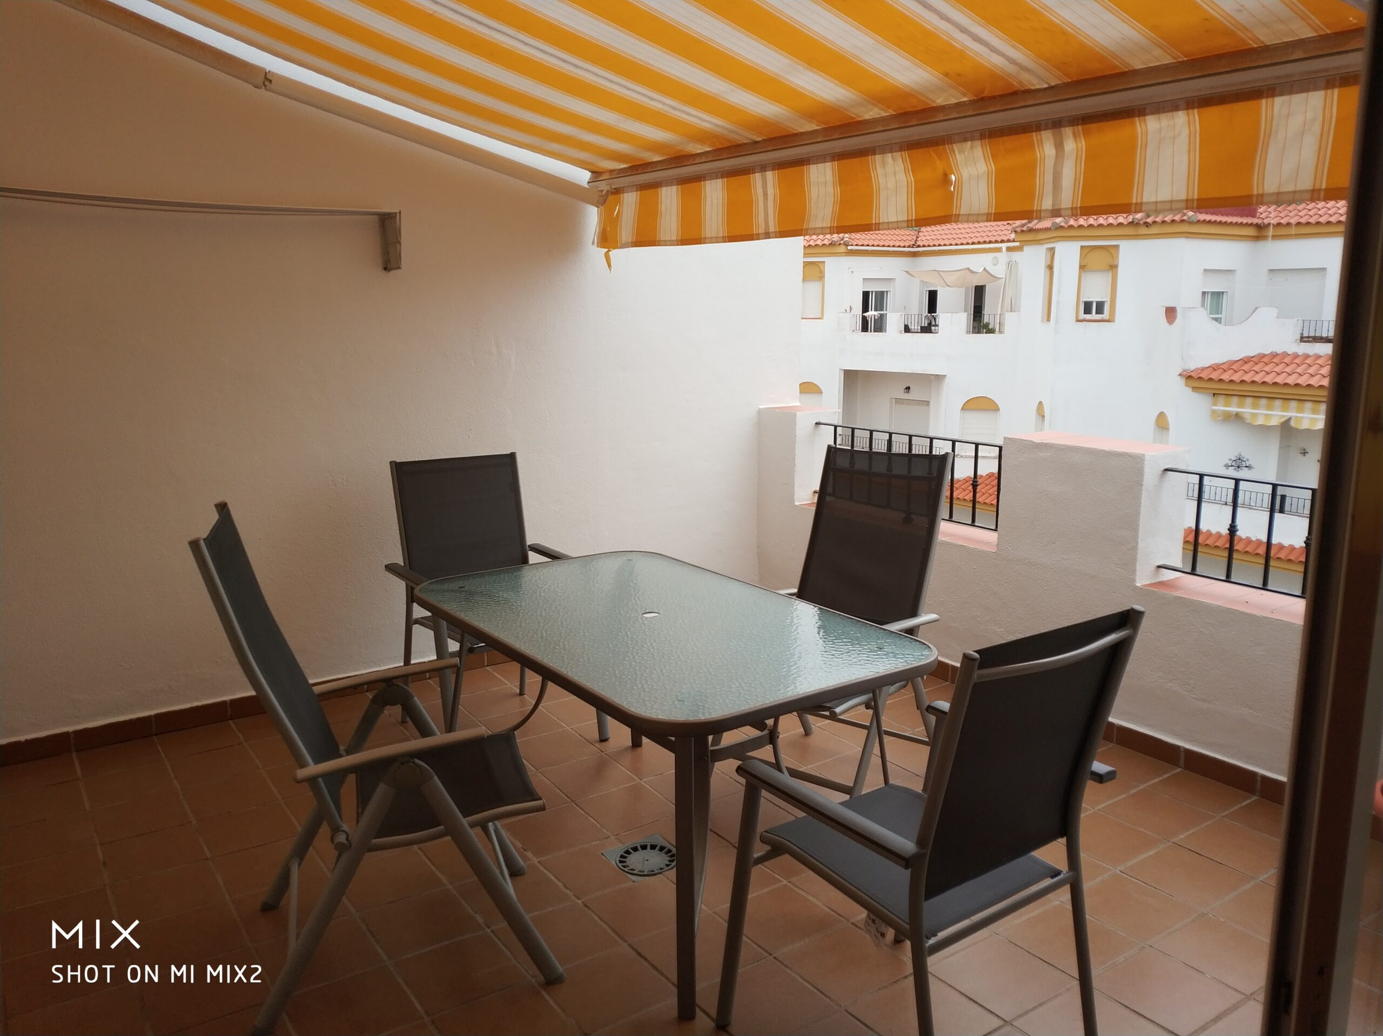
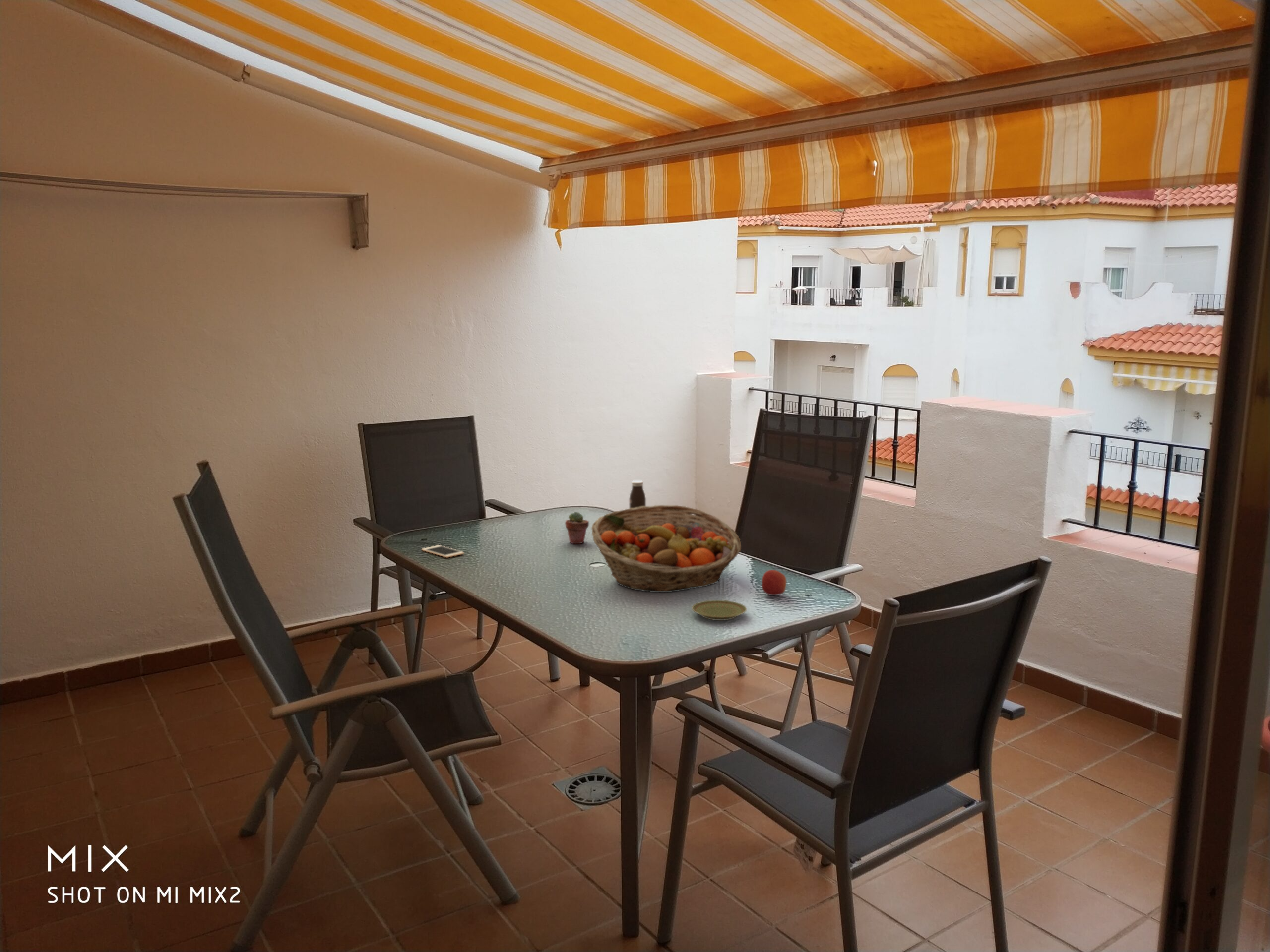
+ fruit basket [591,505,742,593]
+ cell phone [421,545,464,558]
+ potted succulent [565,511,589,544]
+ plate [692,599,747,621]
+ apple [761,569,787,596]
+ water bottle [629,480,646,519]
